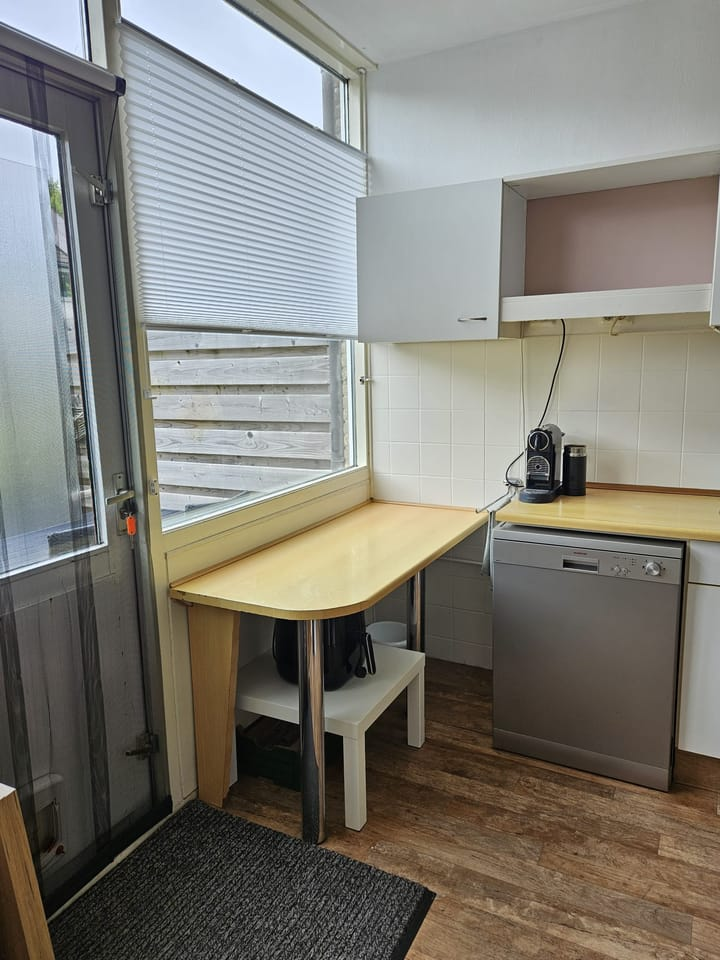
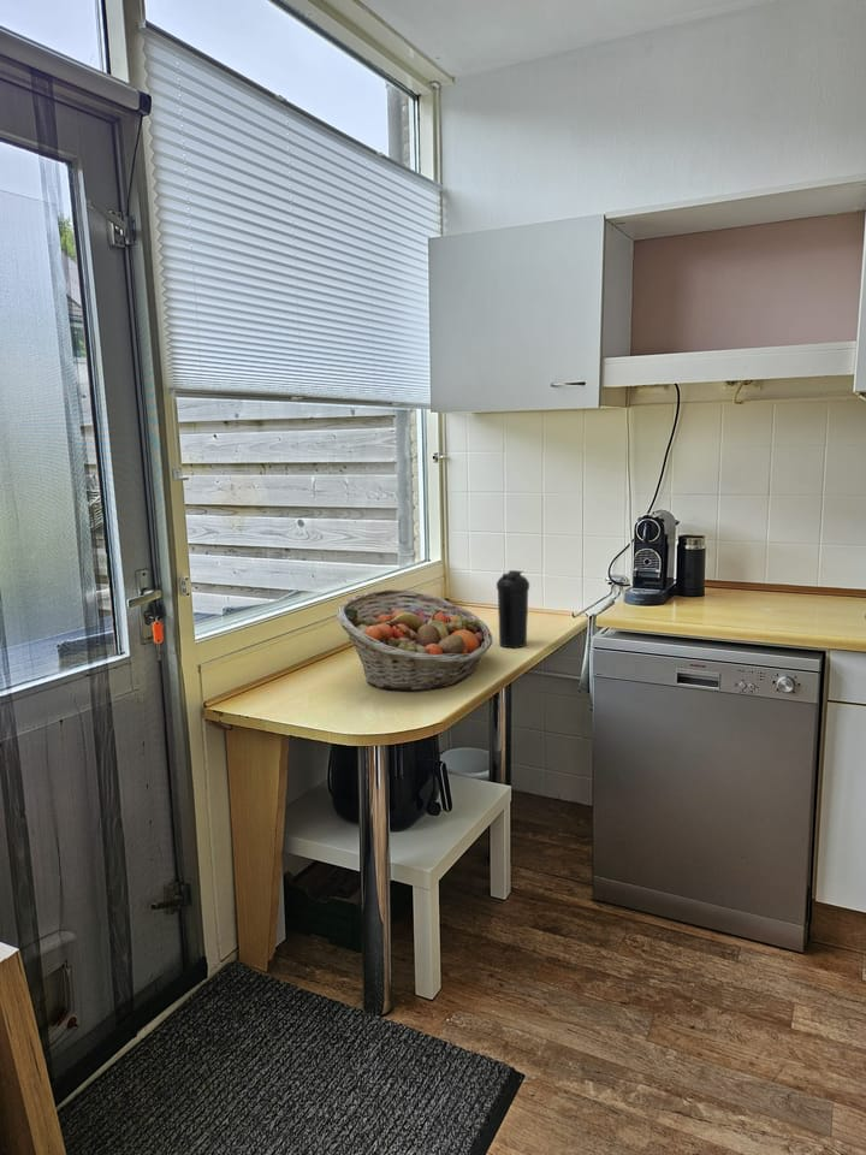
+ fruit basket [336,588,494,692]
+ water bottle [496,569,530,648]
